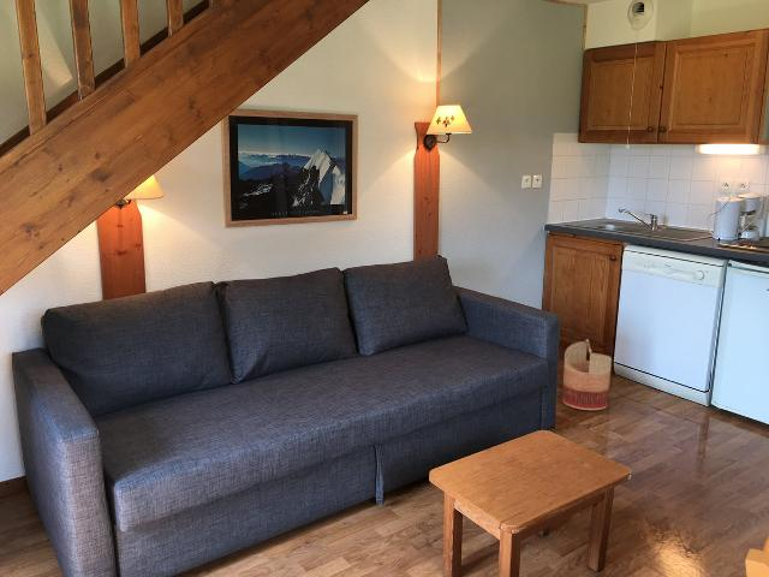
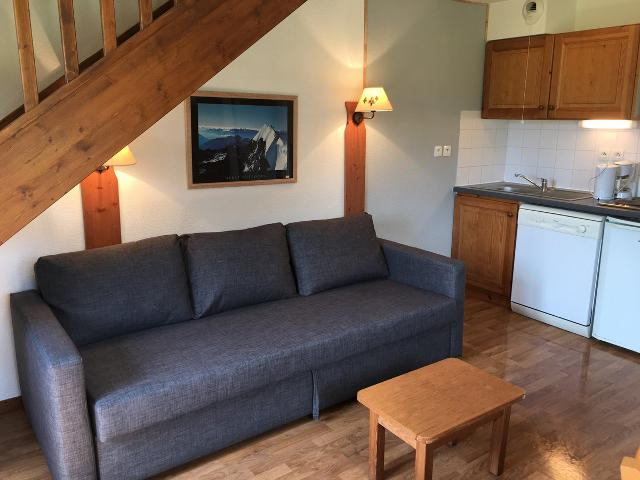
- basket [561,338,613,411]
